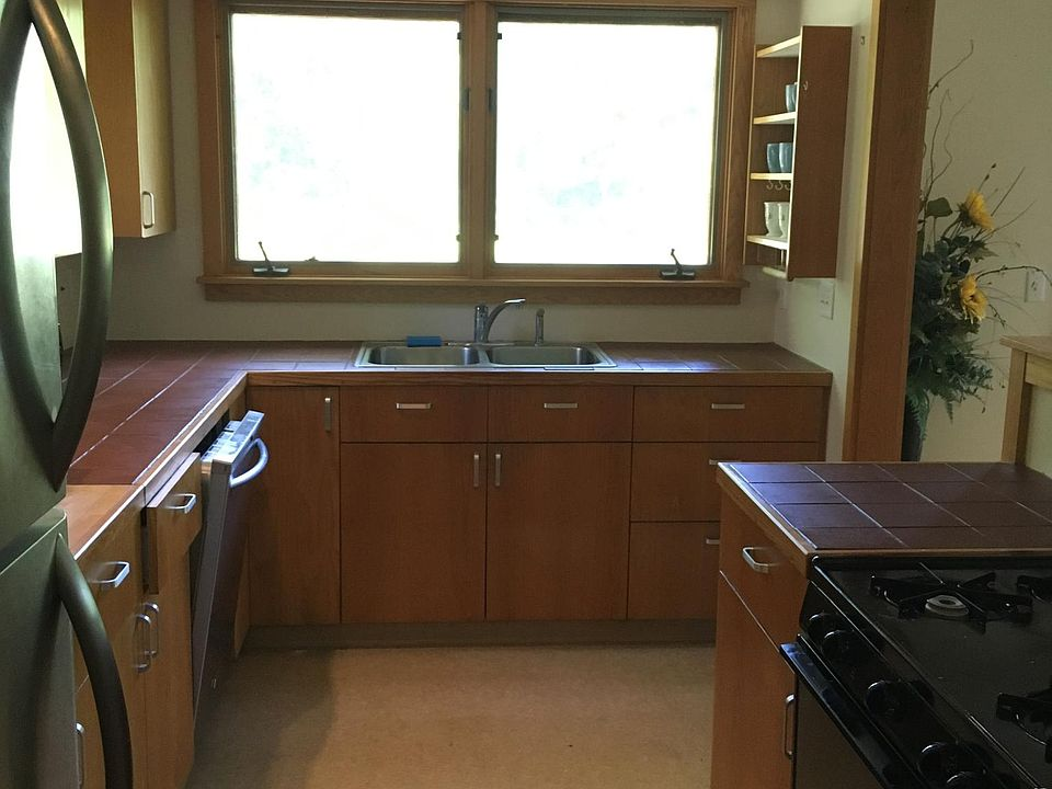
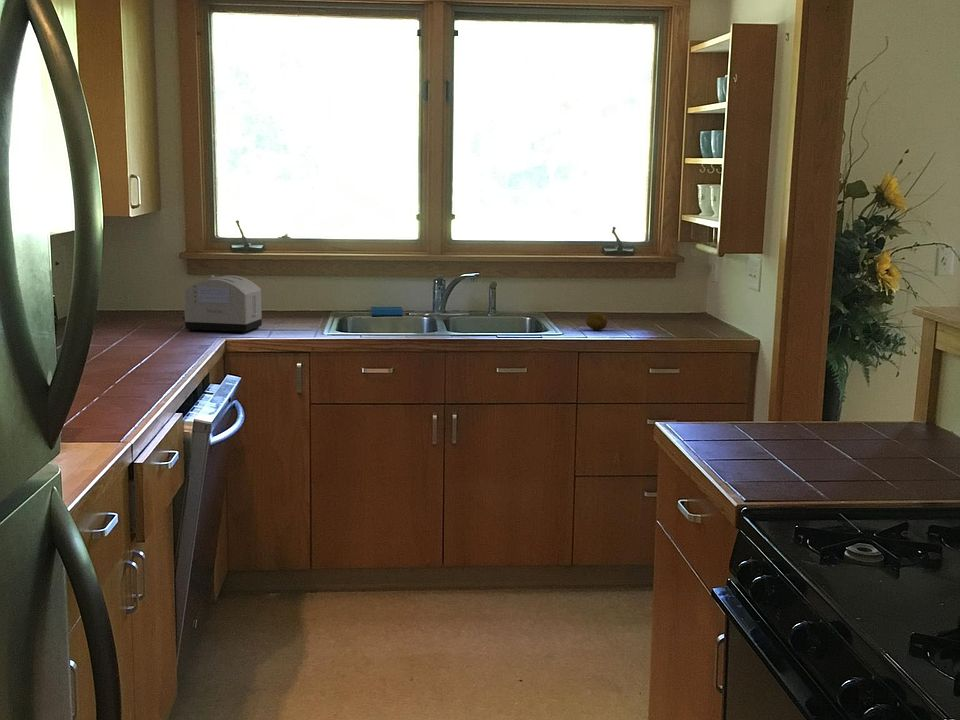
+ fruit [585,311,608,331]
+ toaster [182,274,263,334]
